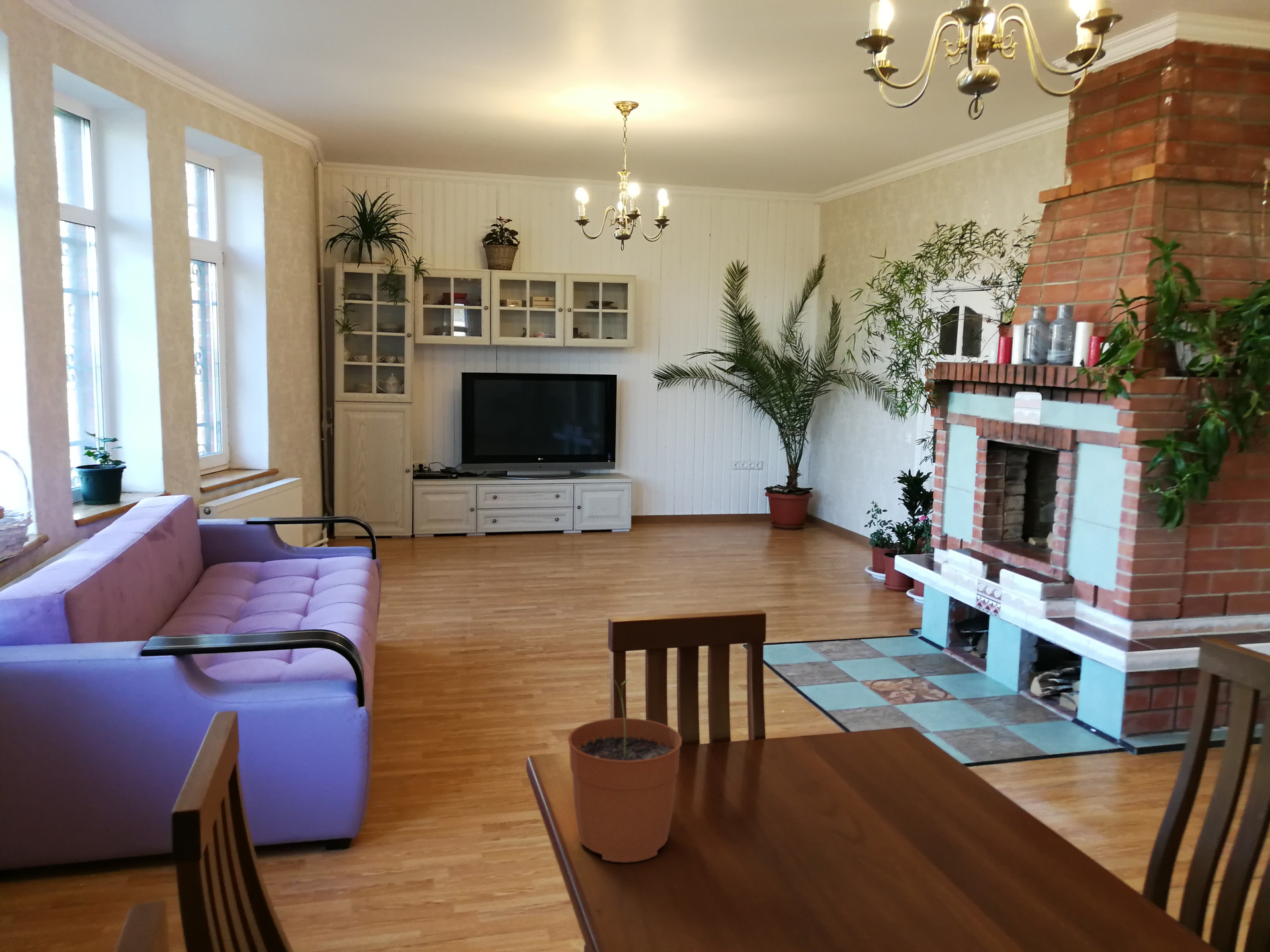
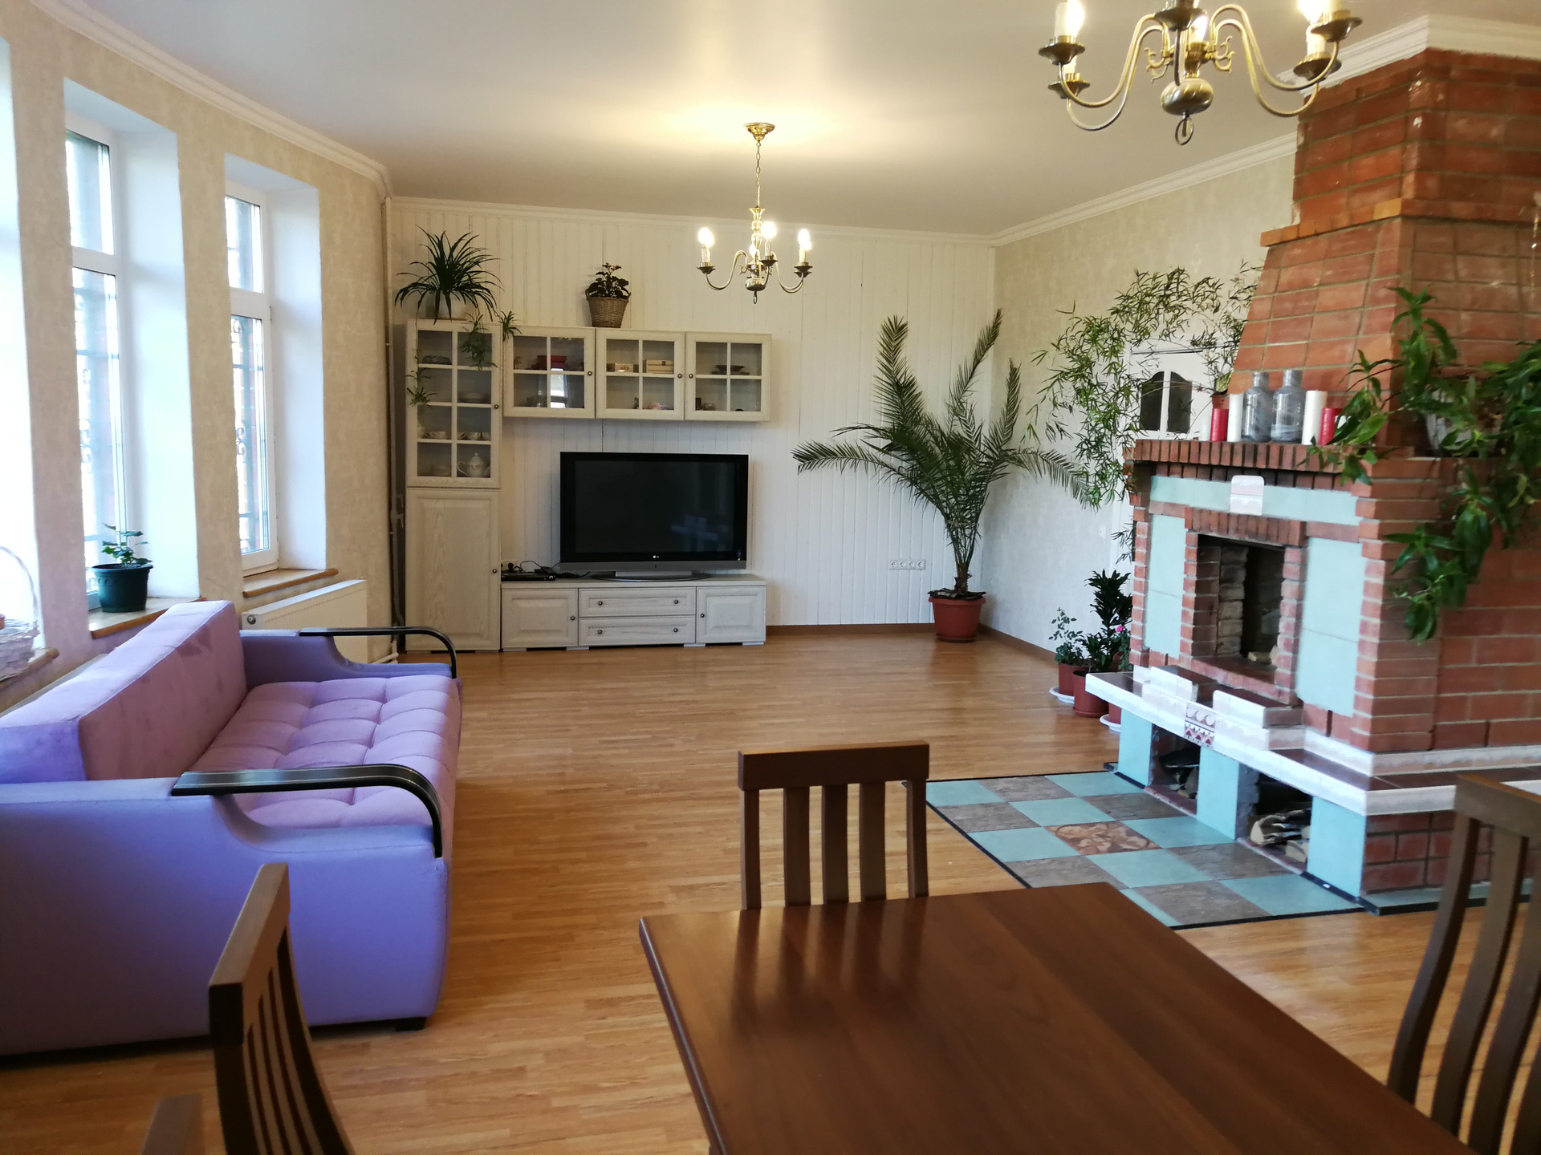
- plant pot [568,678,683,863]
